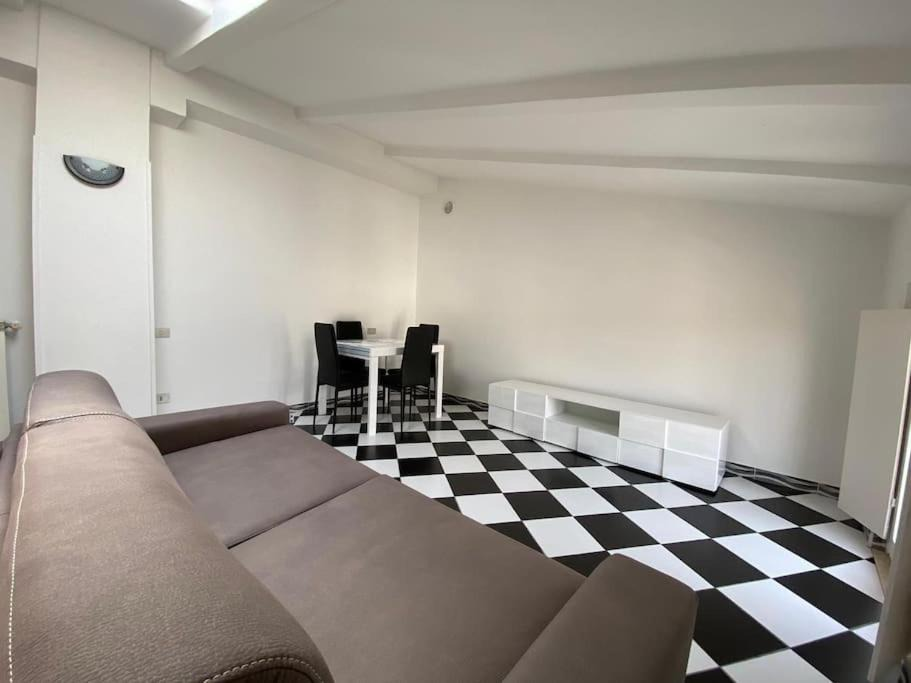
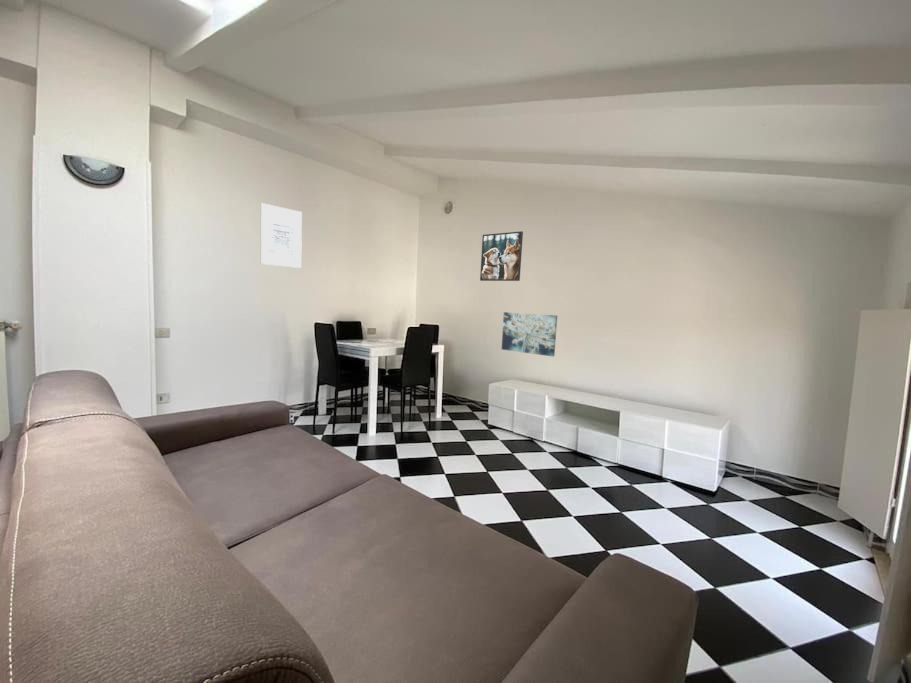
+ wall art [260,202,303,269]
+ wall art [501,311,558,357]
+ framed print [479,230,524,282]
